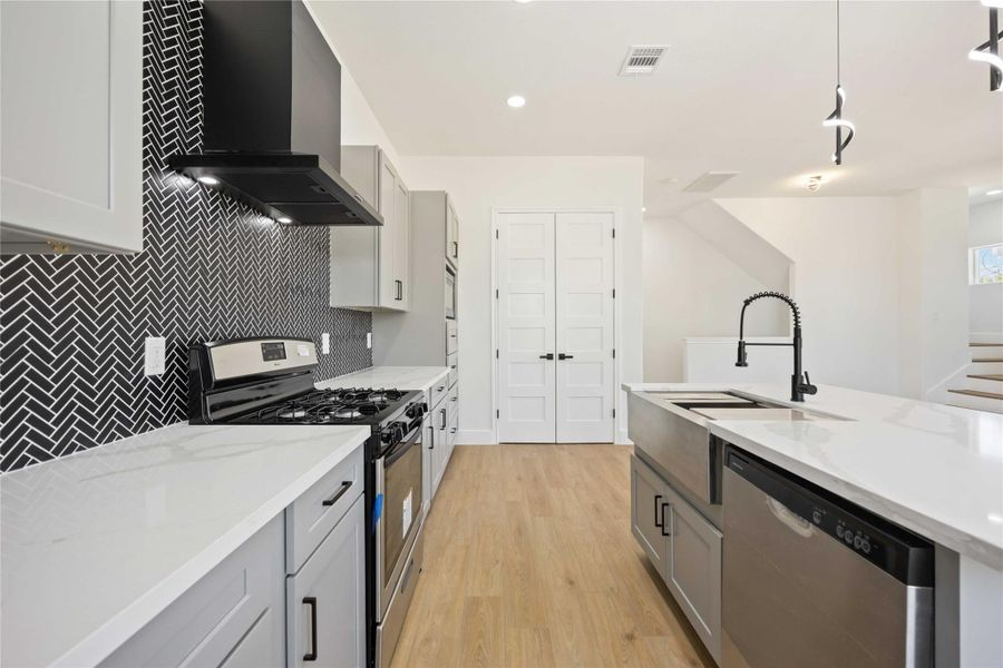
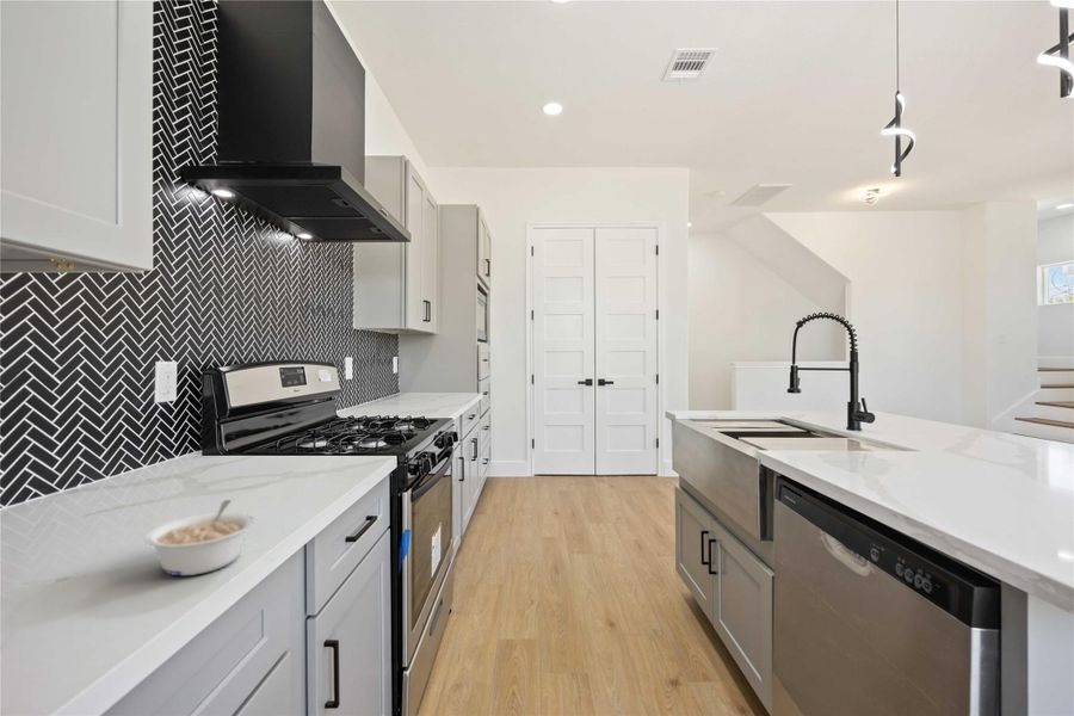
+ legume [143,499,255,576]
